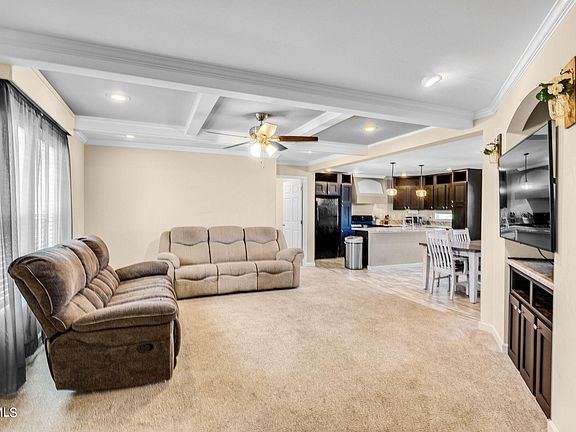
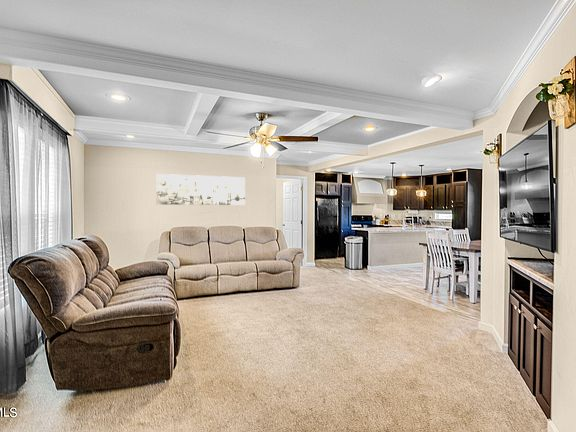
+ wall art [155,173,246,206]
